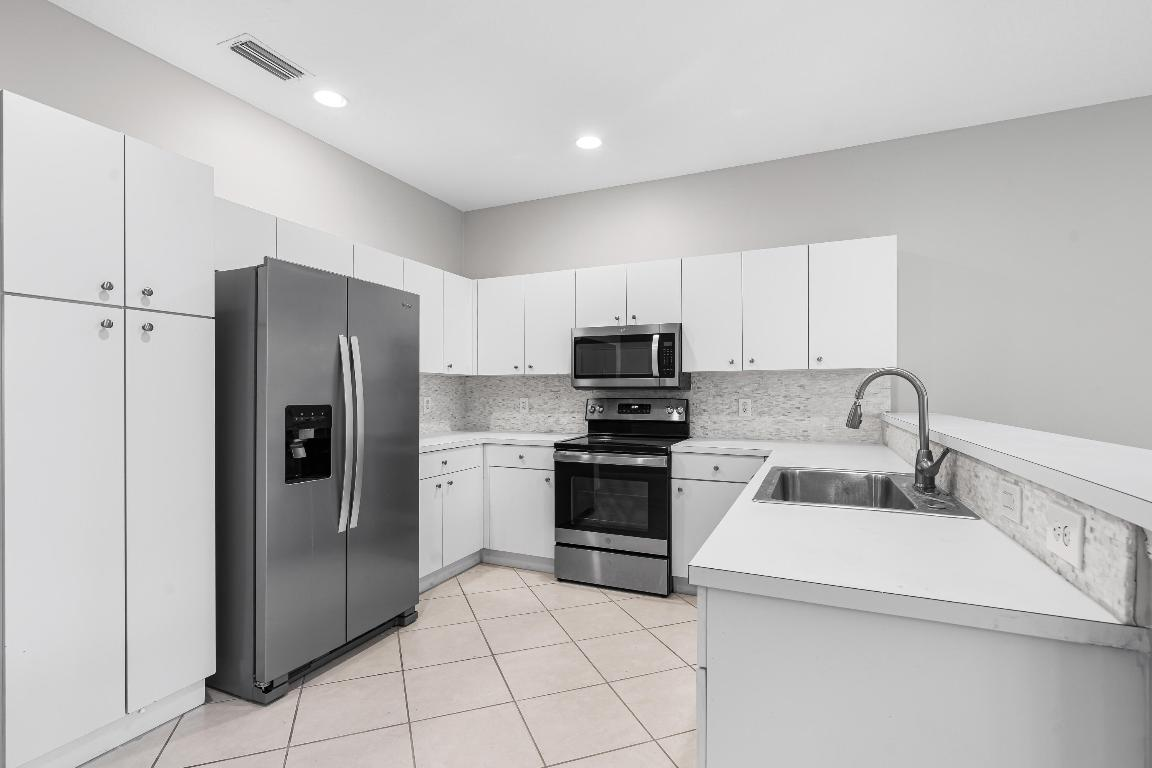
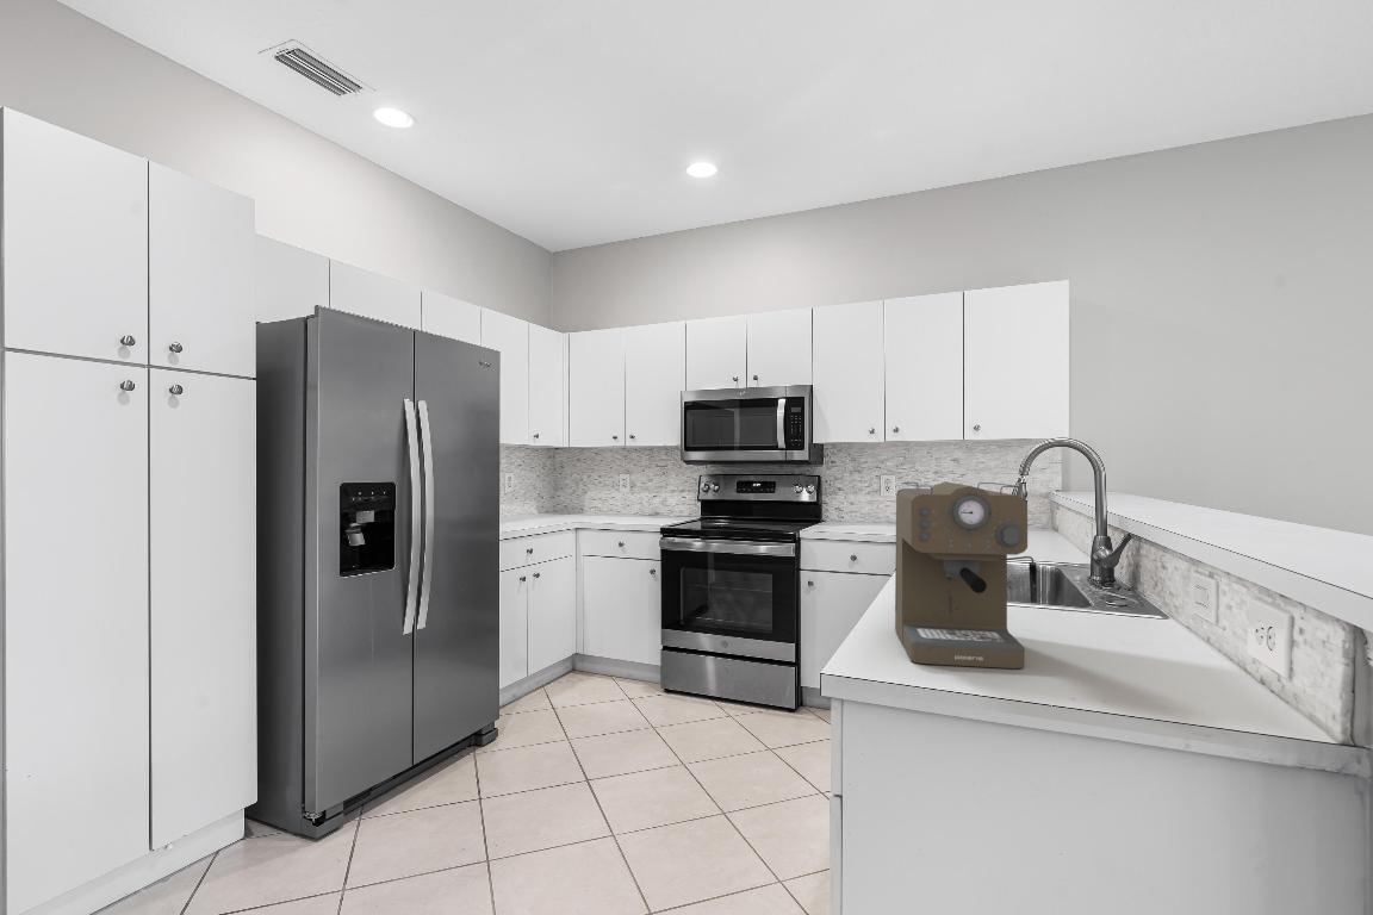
+ coffee maker [894,481,1038,670]
